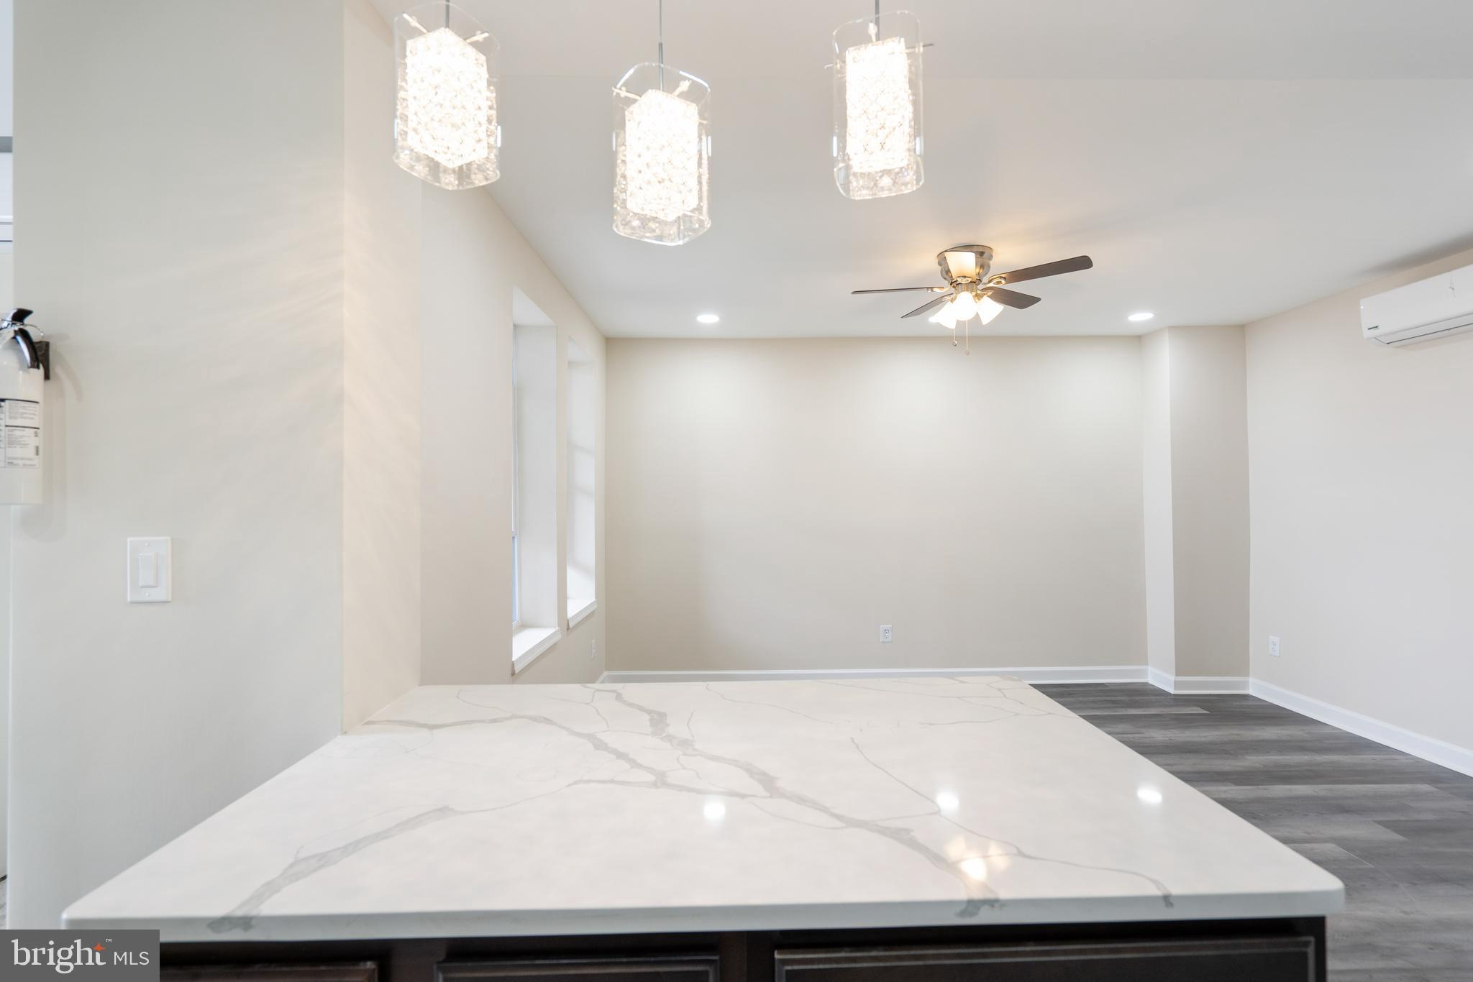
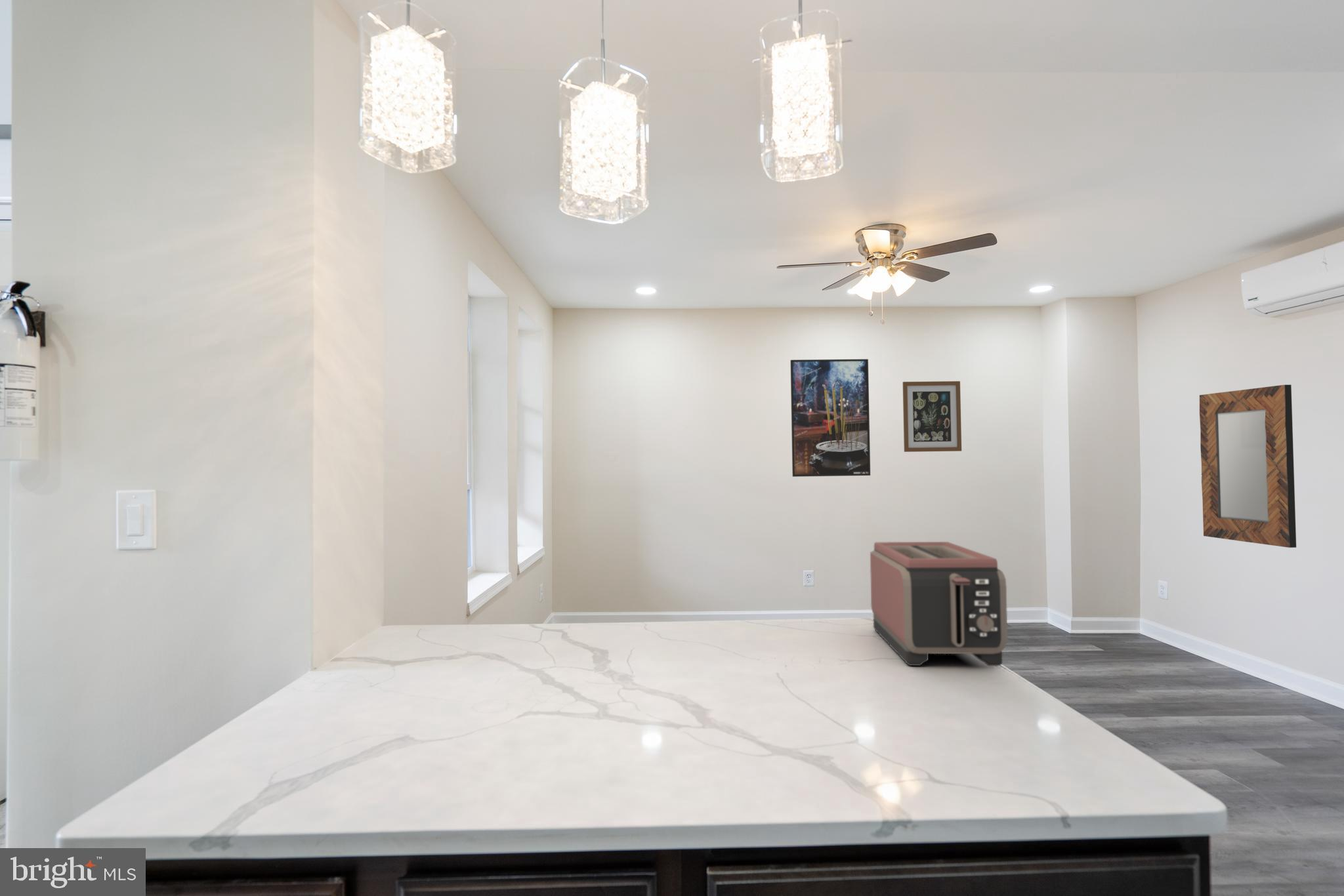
+ toaster [870,541,1008,666]
+ wall art [902,380,962,453]
+ home mirror [1199,384,1297,548]
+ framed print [790,358,871,478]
